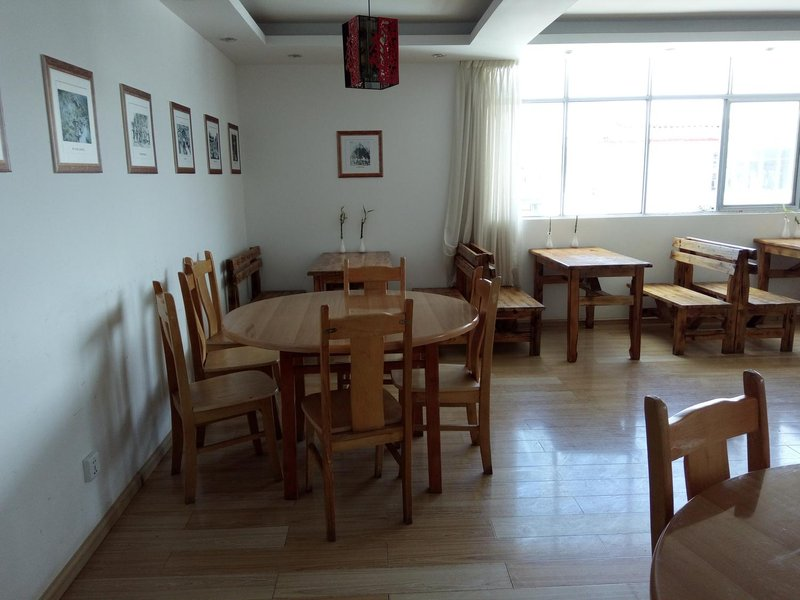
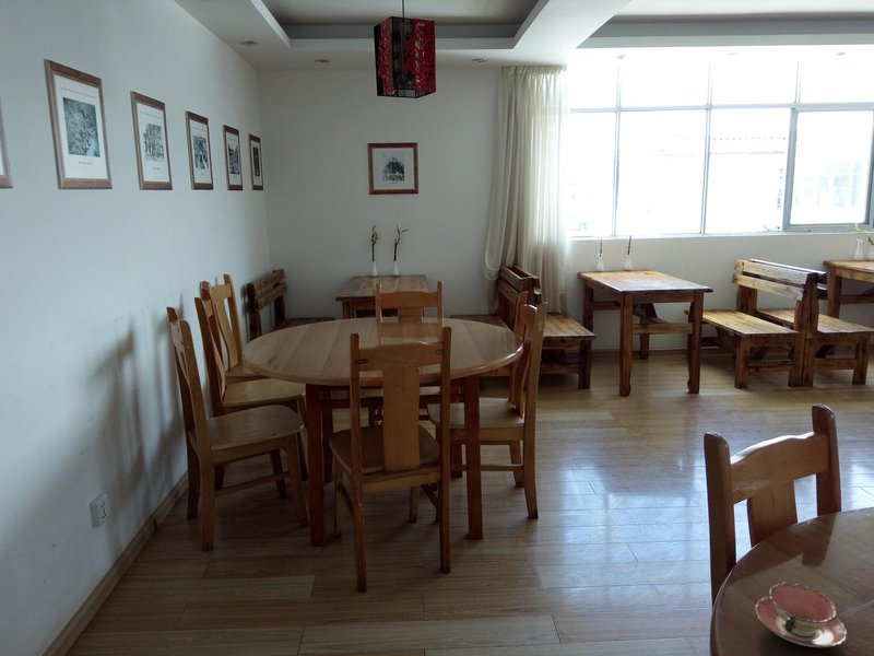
+ teacup [755,582,848,648]
